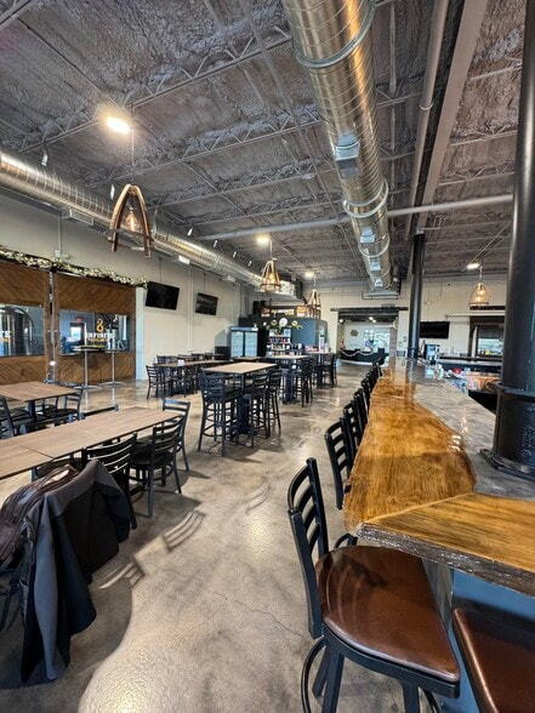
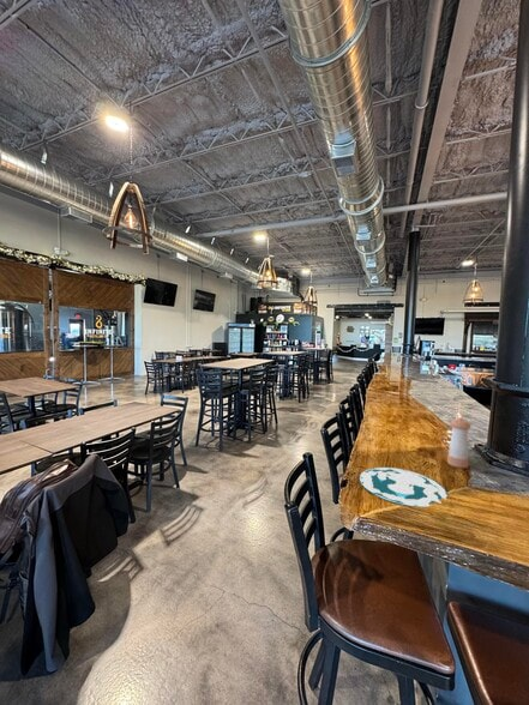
+ plate [357,466,450,508]
+ pepper shaker [446,417,473,469]
